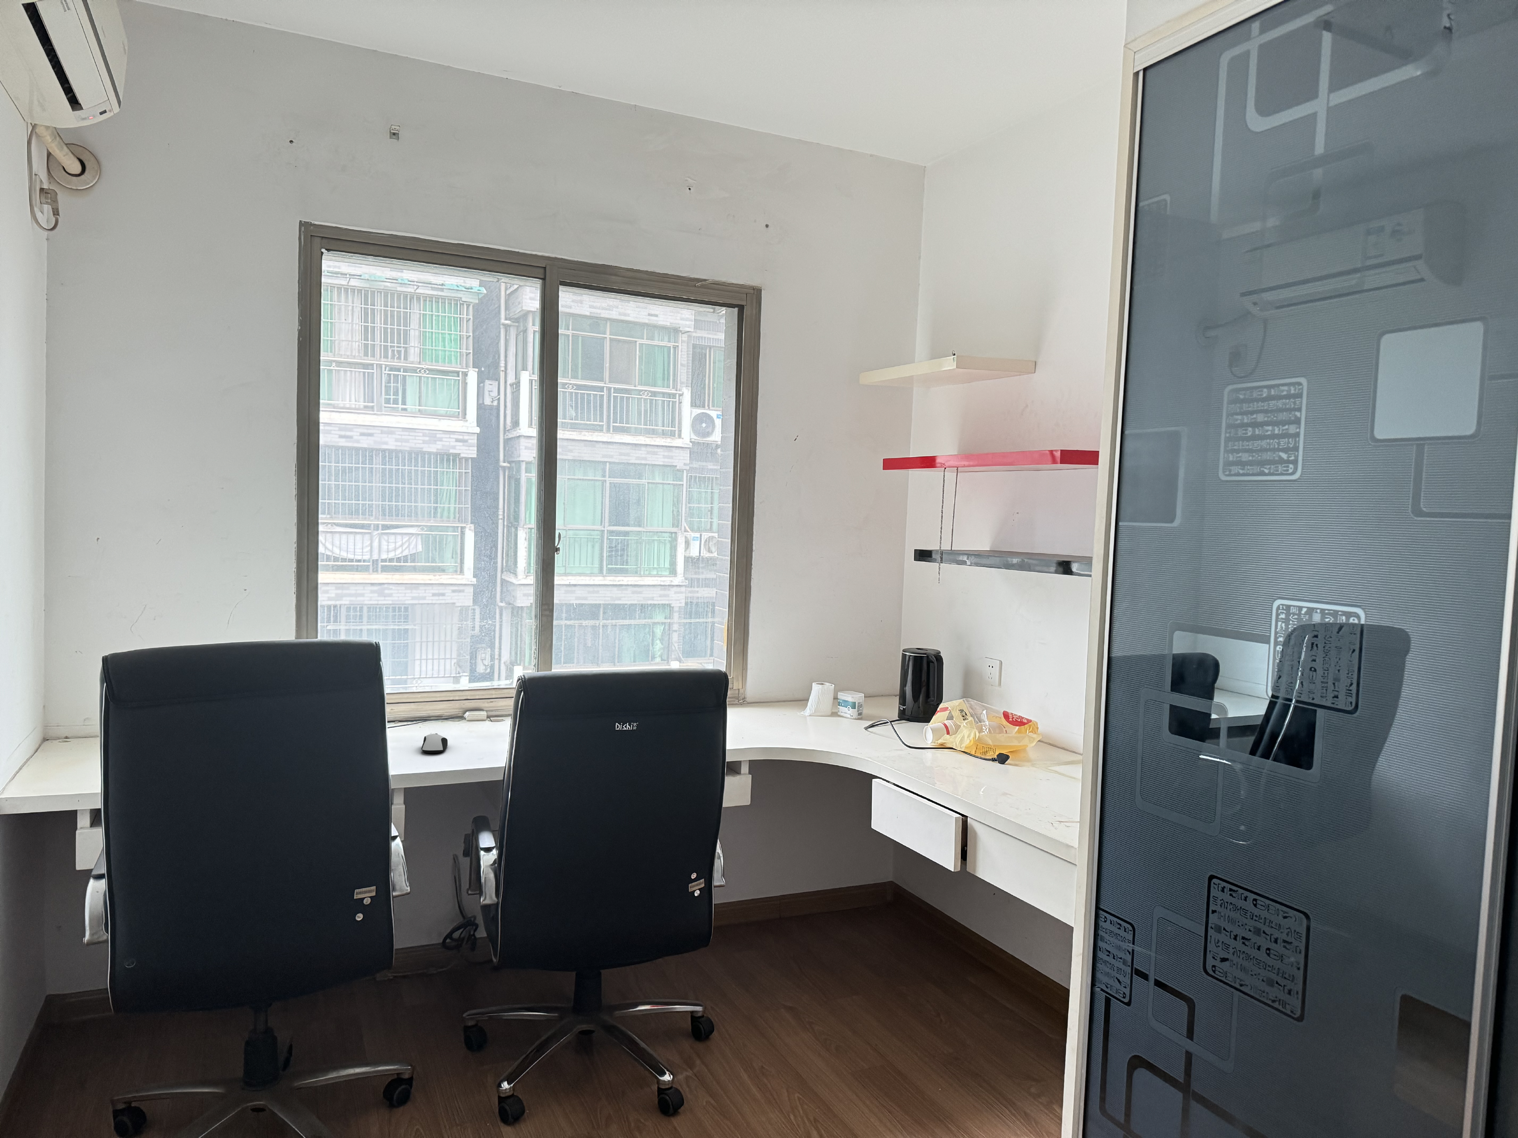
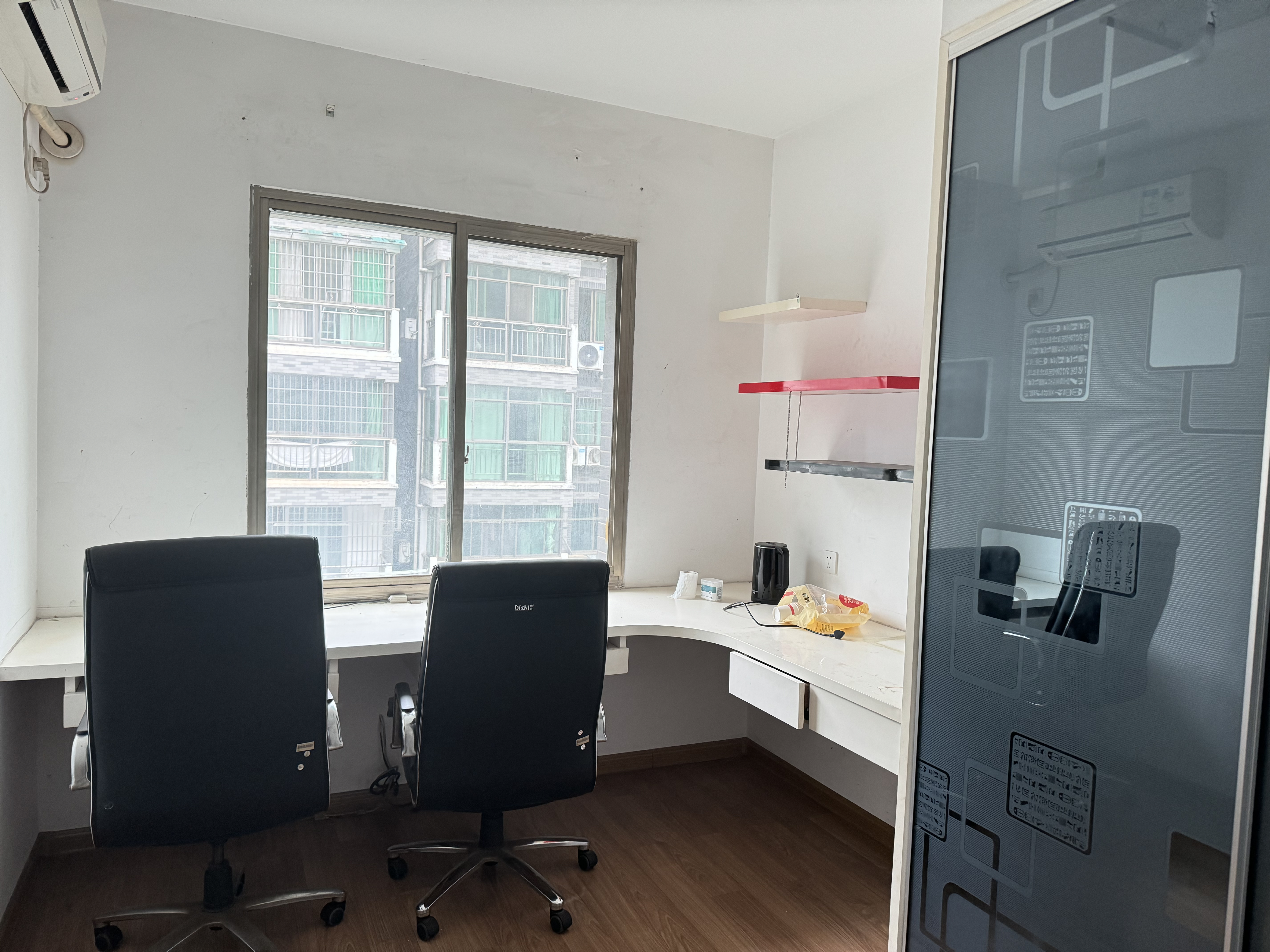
- computer mouse [421,733,448,754]
